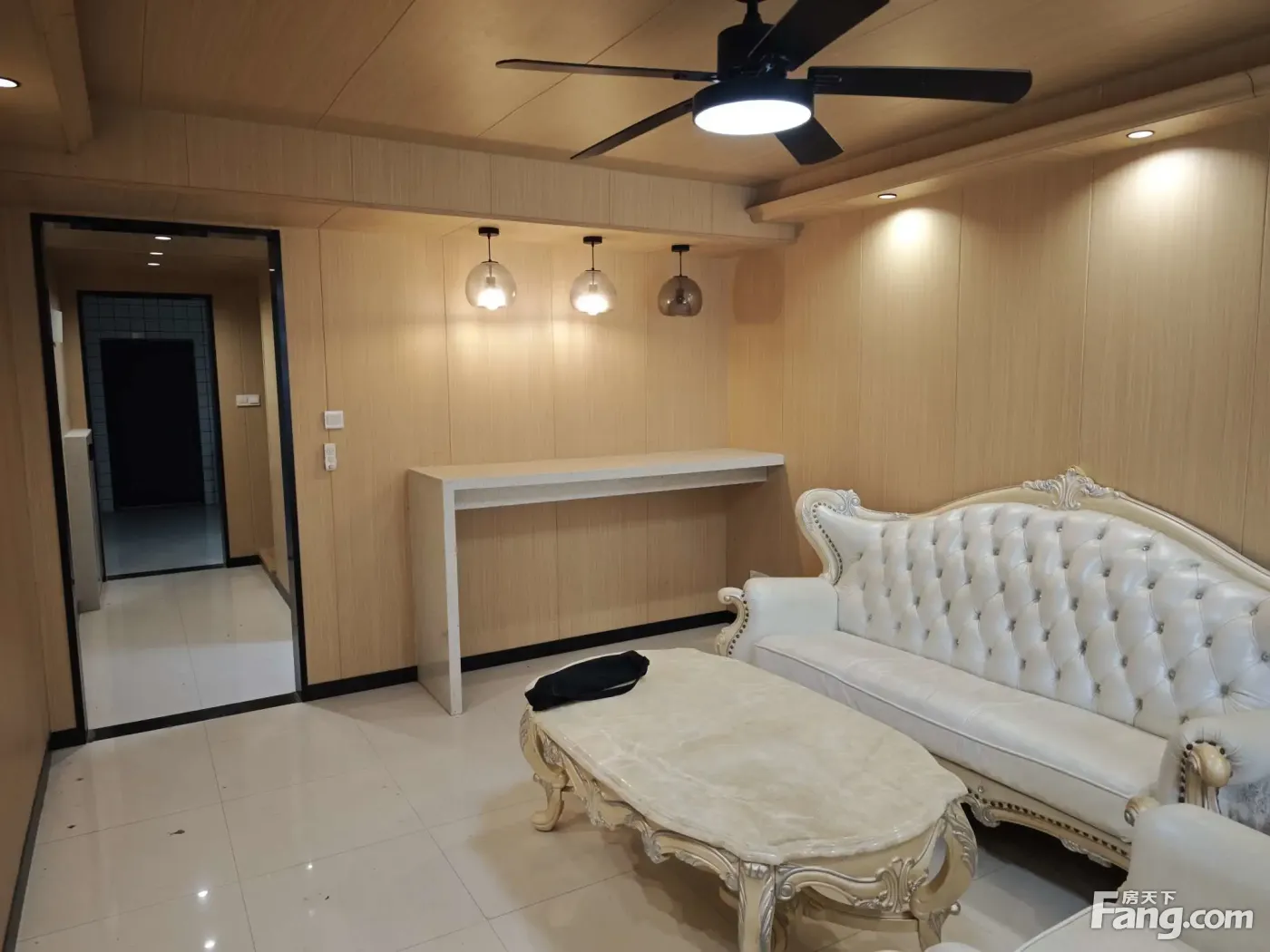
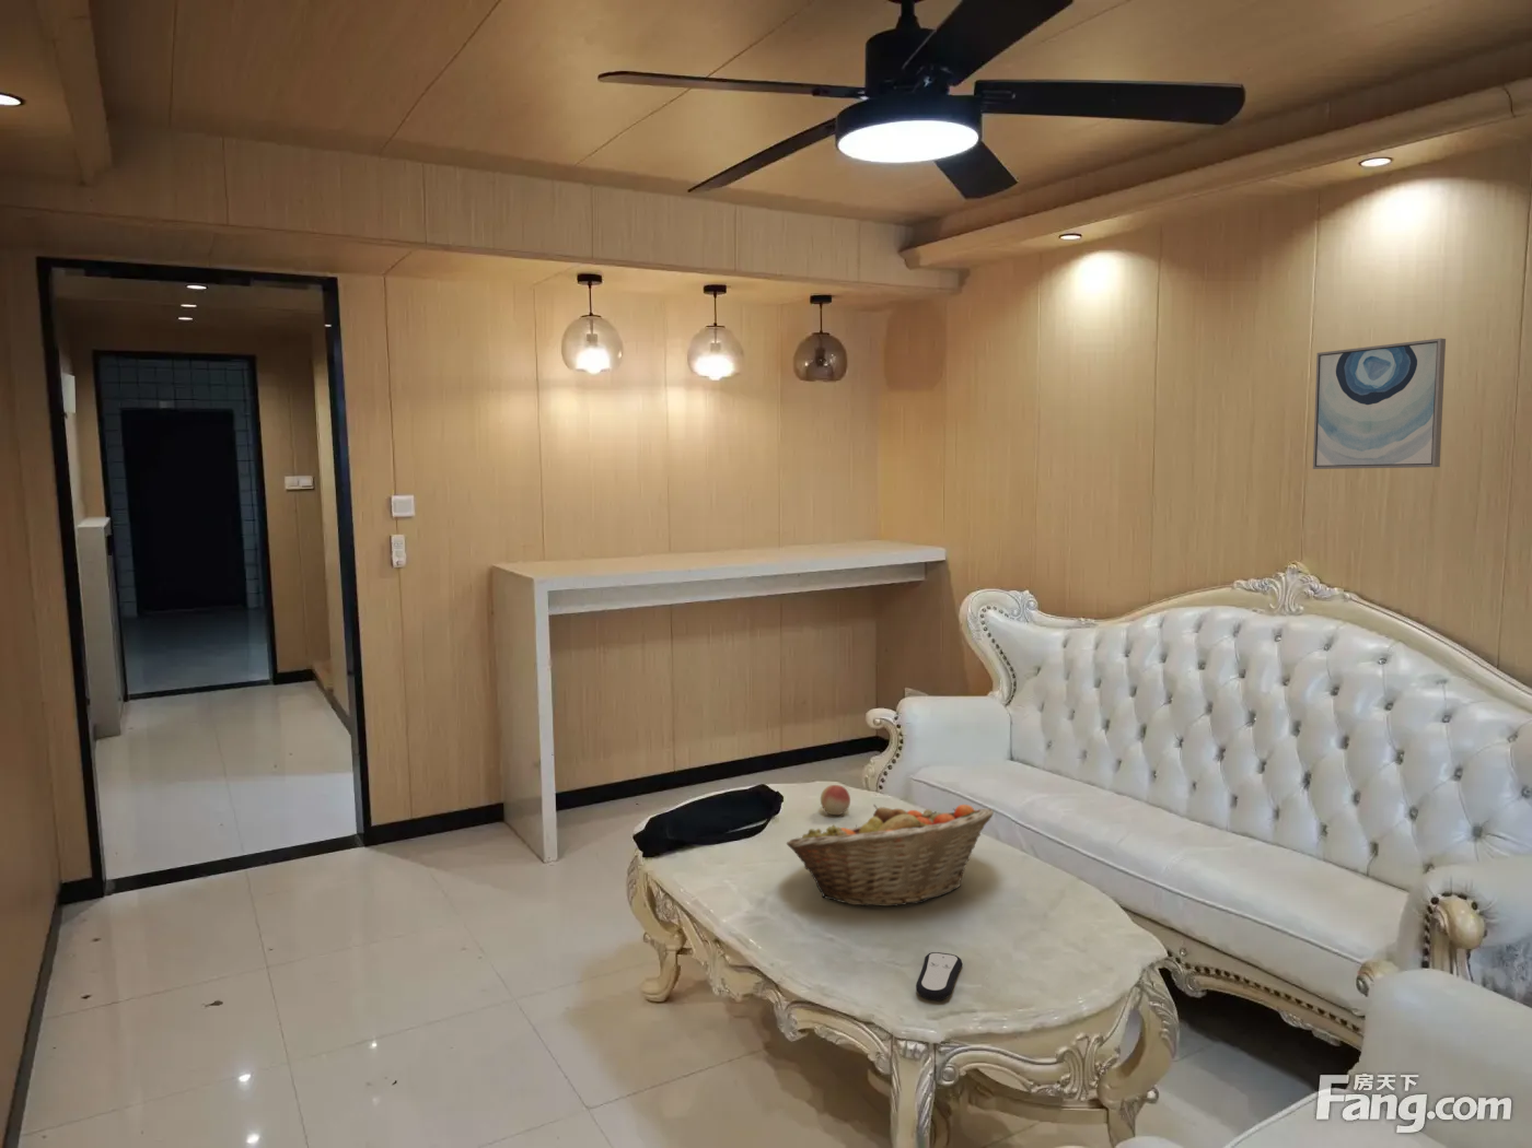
+ remote control [914,951,963,1002]
+ fruit [819,784,852,815]
+ wall art [1312,338,1446,470]
+ fruit basket [785,803,995,908]
